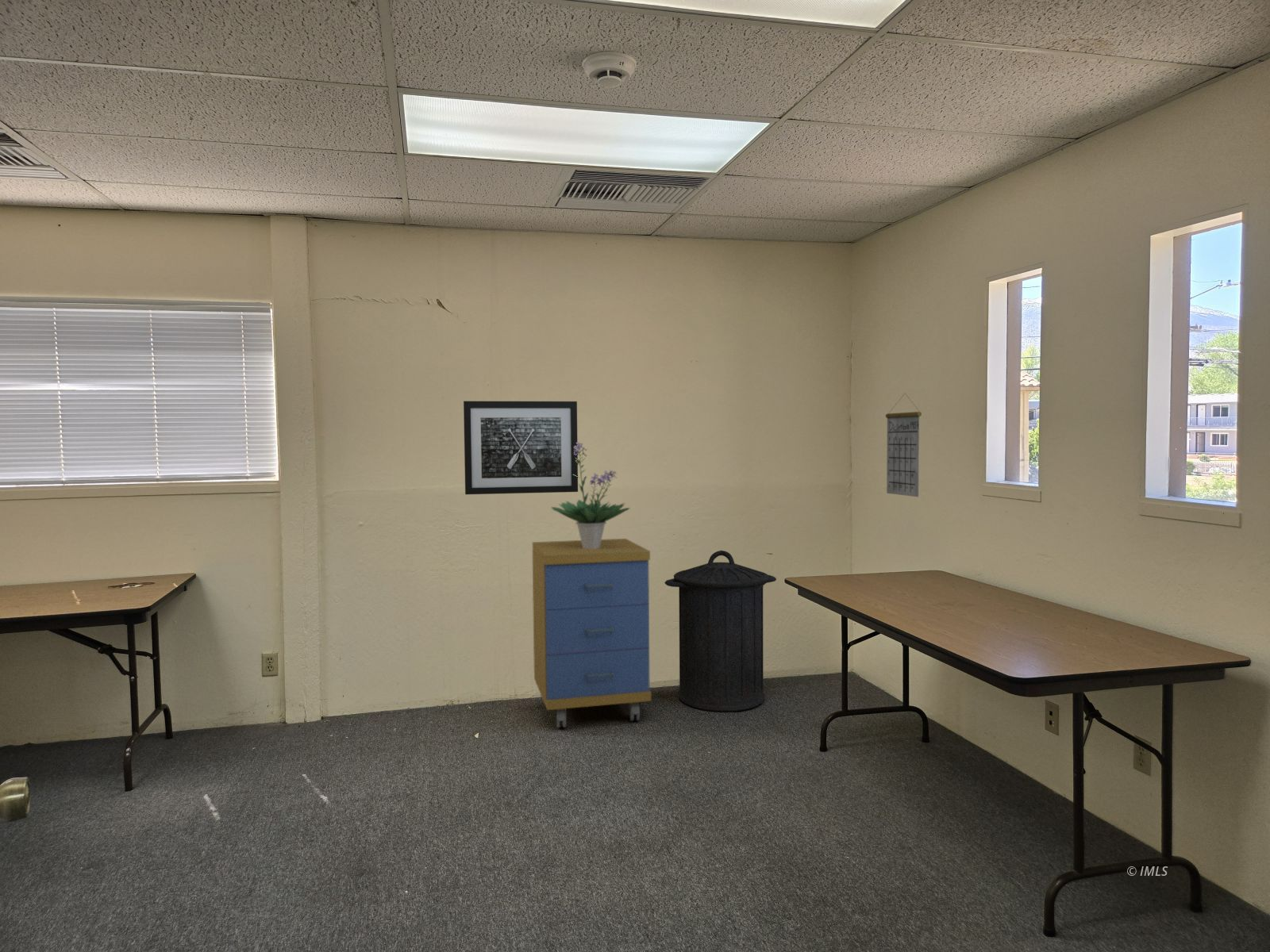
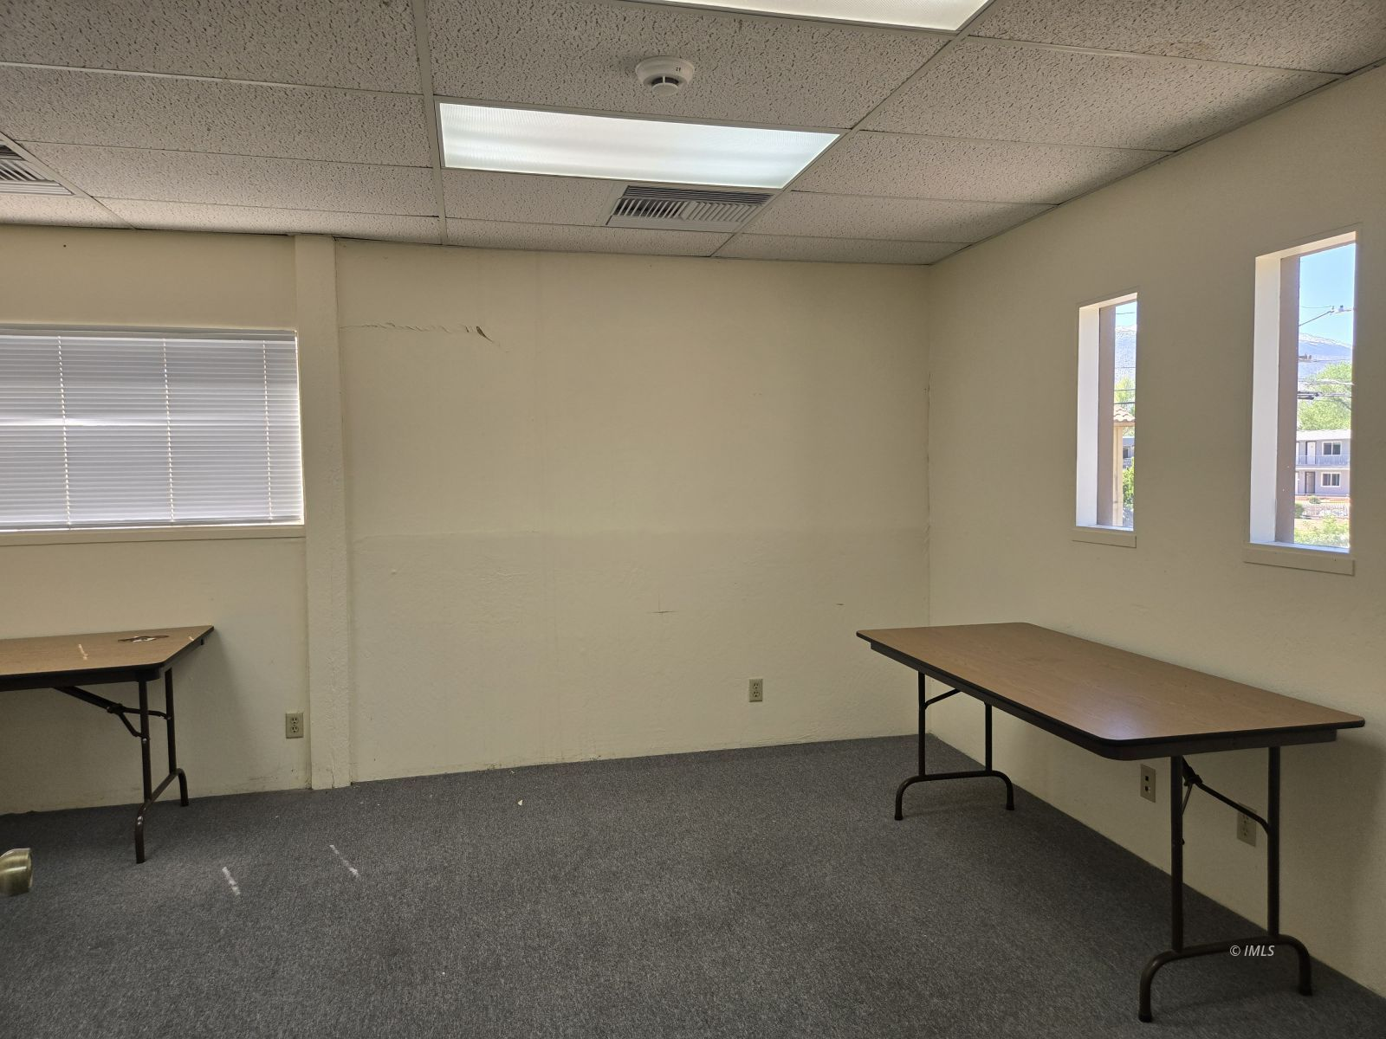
- calendar [885,393,922,497]
- storage cabinet [532,538,652,728]
- potted plant [550,442,630,549]
- wall art [463,401,579,495]
- trash can [664,550,777,712]
